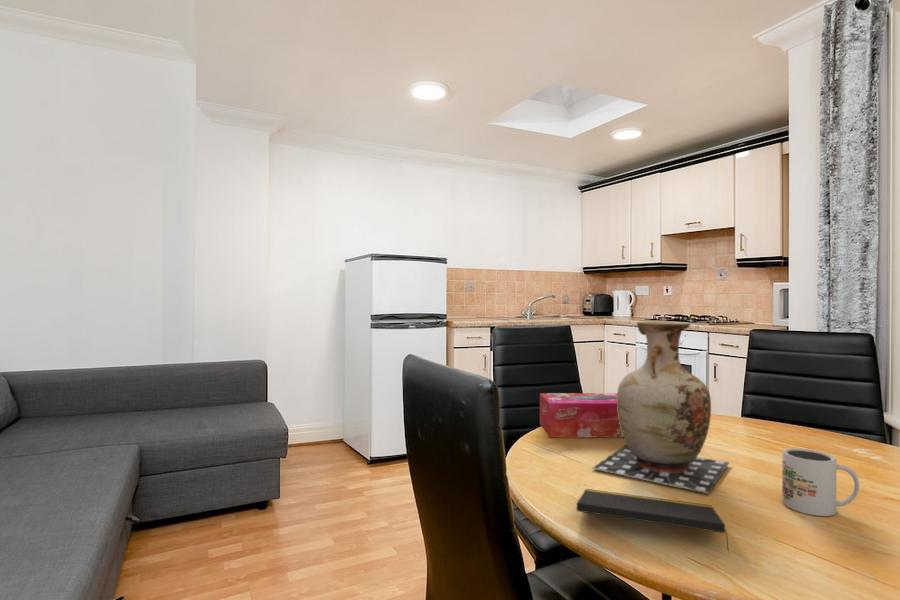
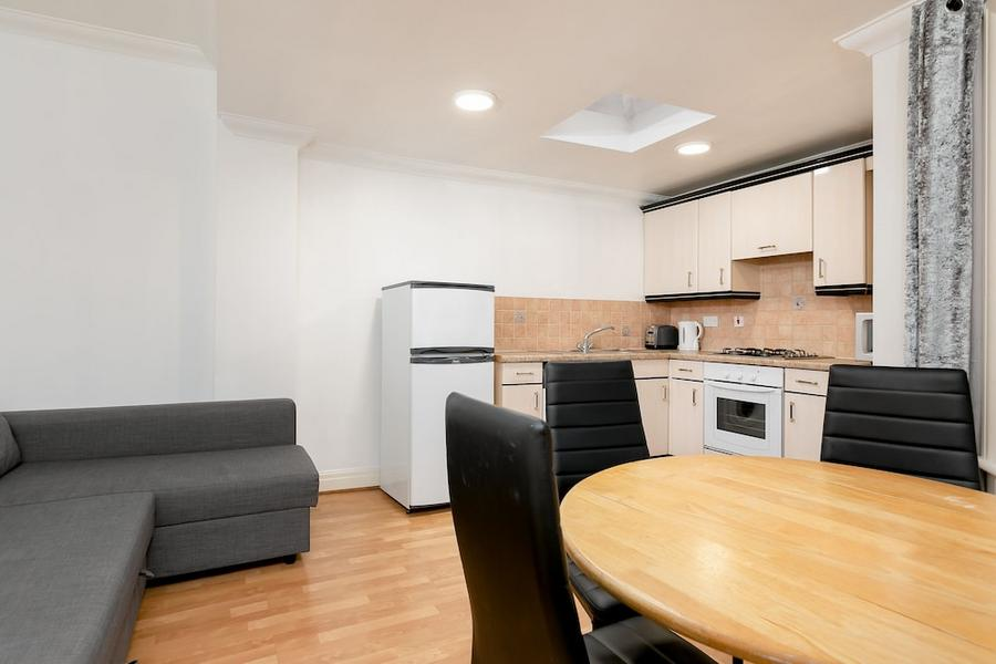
- notepad [575,488,731,555]
- tissue box [539,392,624,438]
- vase [592,320,730,494]
- mug [781,447,860,517]
